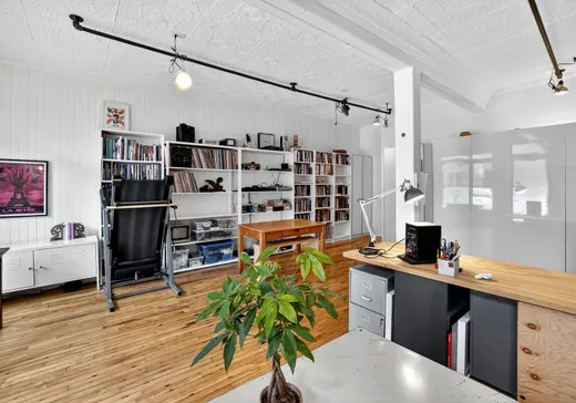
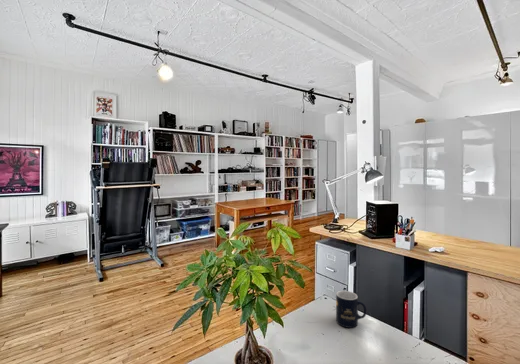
+ mug [335,290,367,329]
